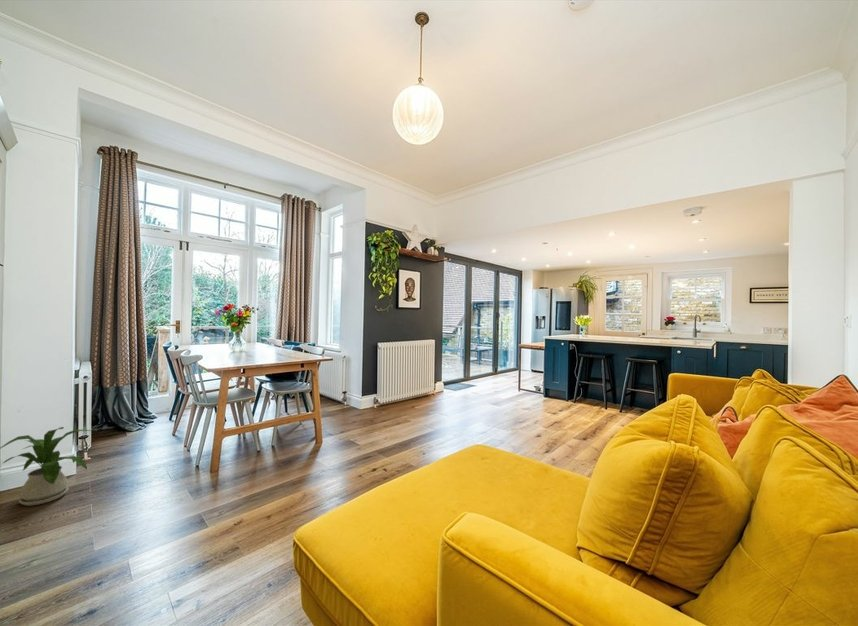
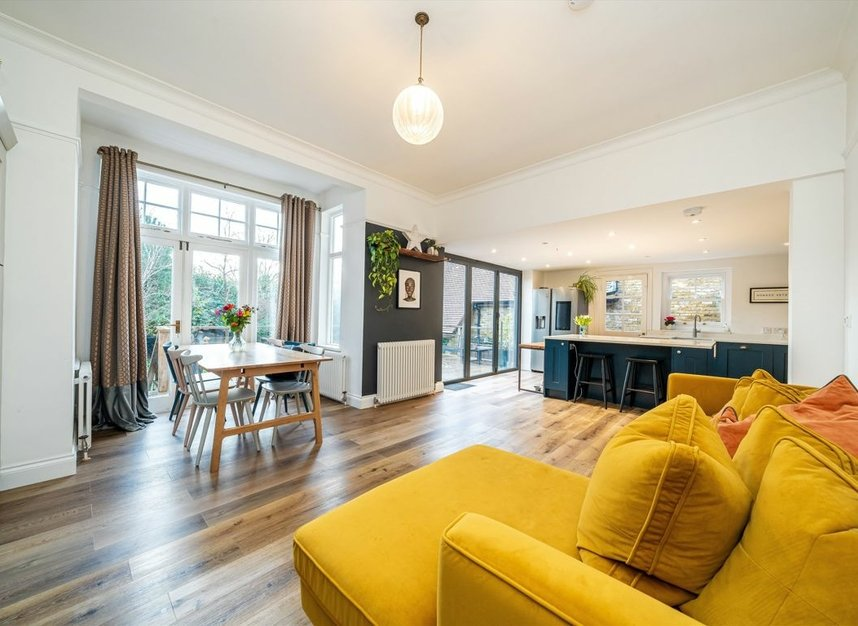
- house plant [0,426,93,507]
